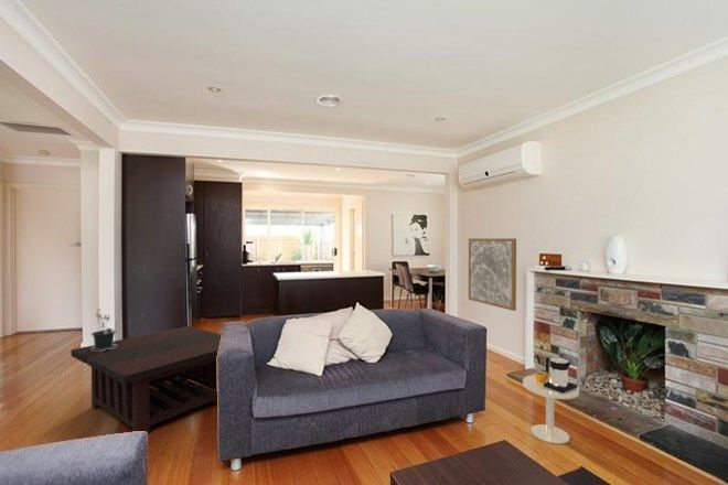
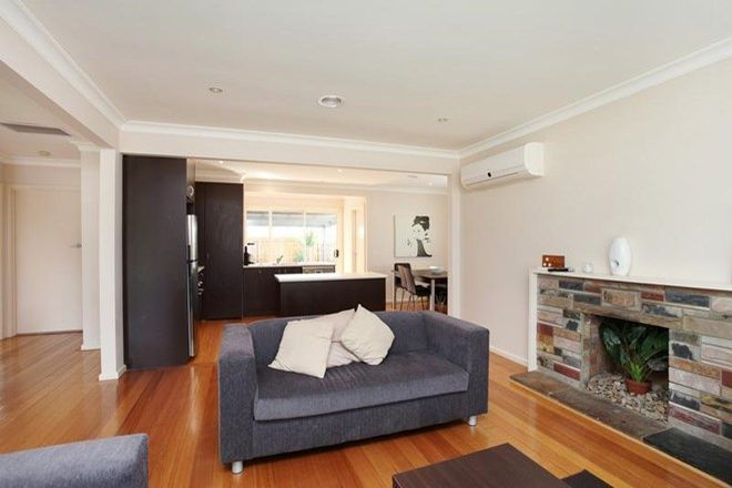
- potted plant [90,308,118,352]
- side table [522,356,580,445]
- coffee table [69,325,223,435]
- wall art [468,237,517,312]
